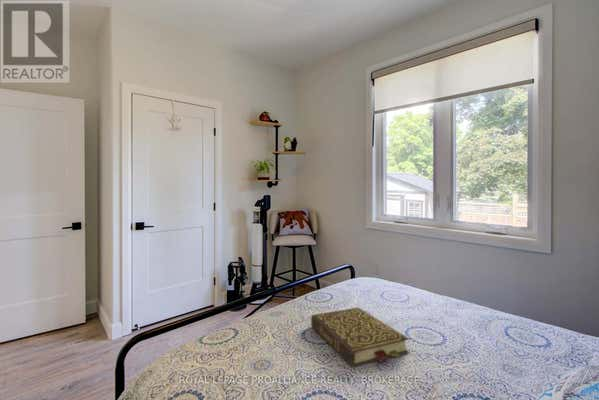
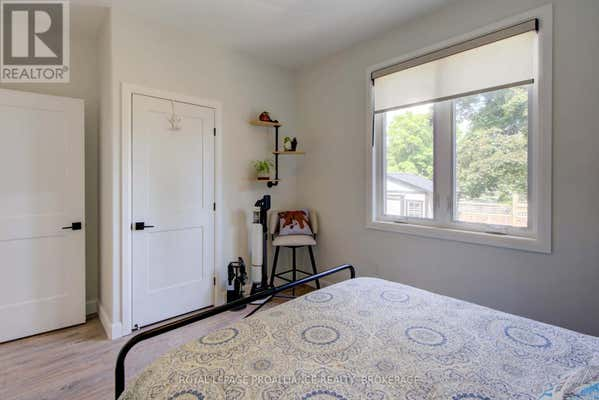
- book [310,306,410,368]
